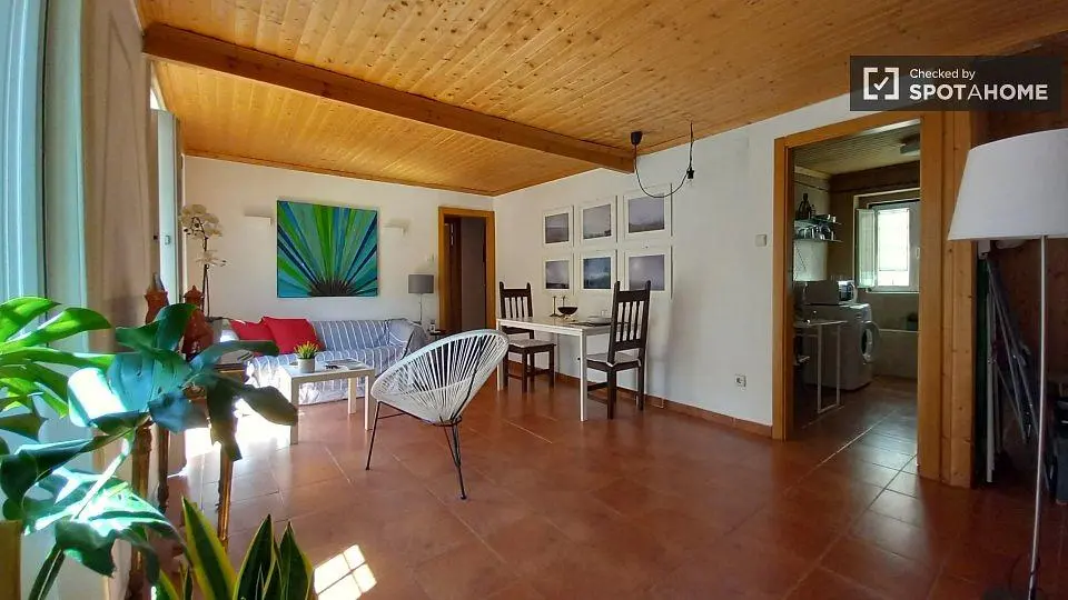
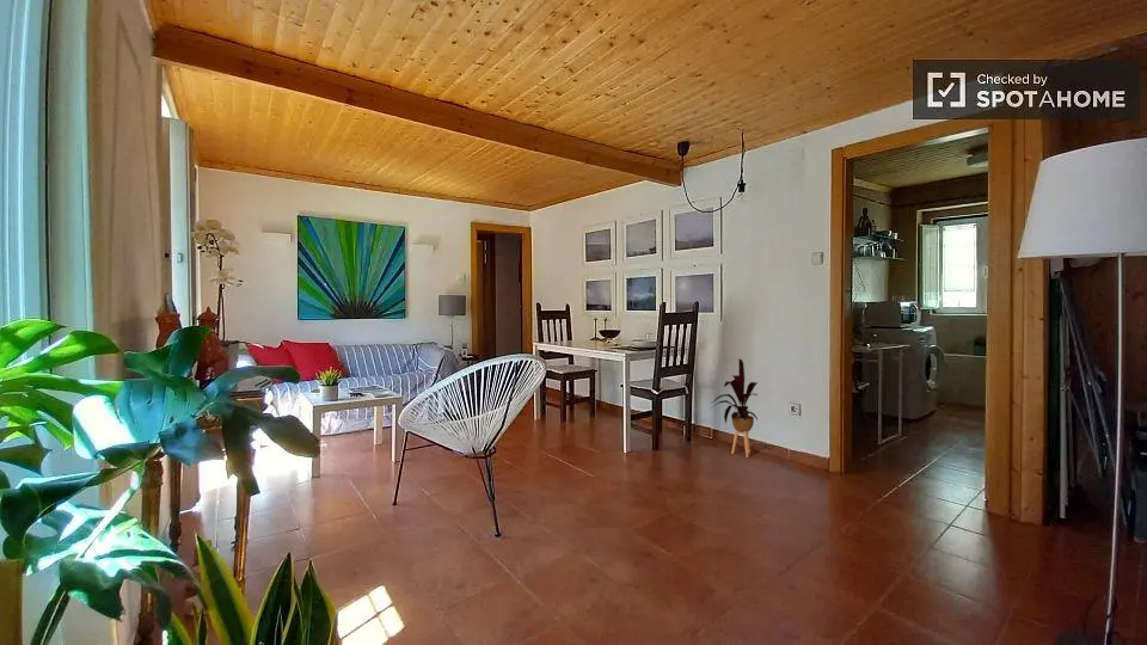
+ house plant [710,358,759,459]
